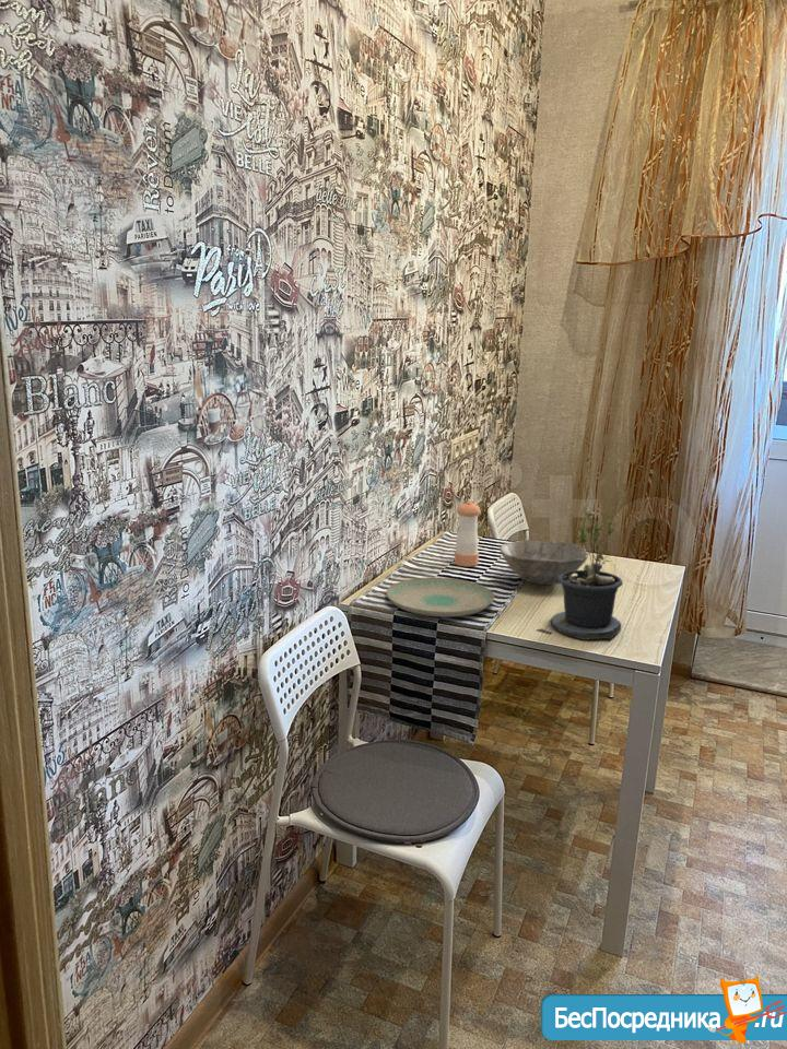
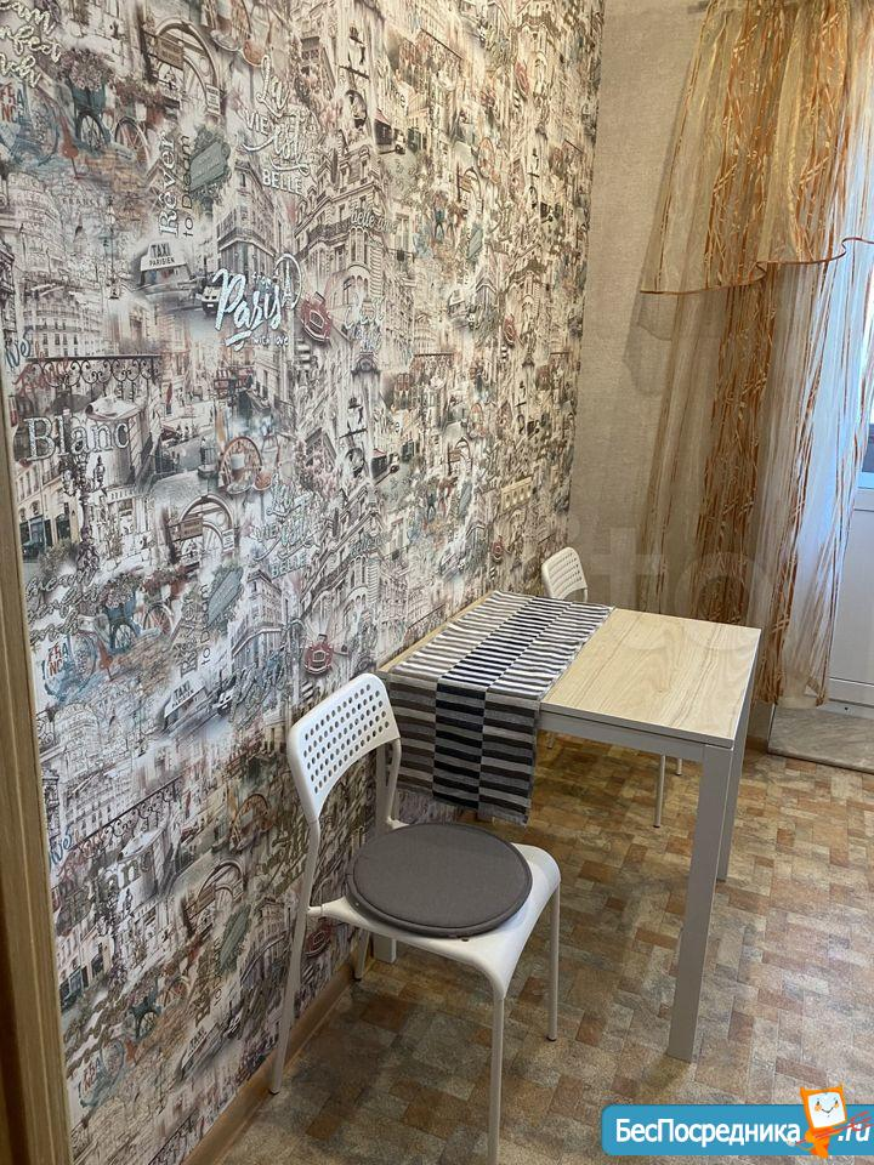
- plate [385,576,495,618]
- pepper shaker [454,500,481,567]
- bowl [498,539,589,586]
- potted plant [535,509,624,641]
